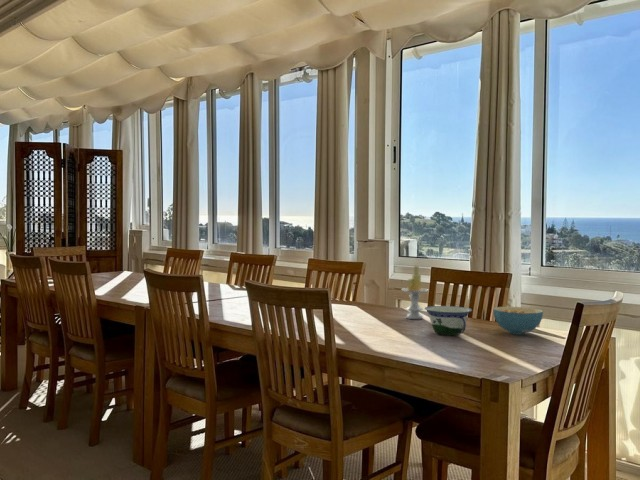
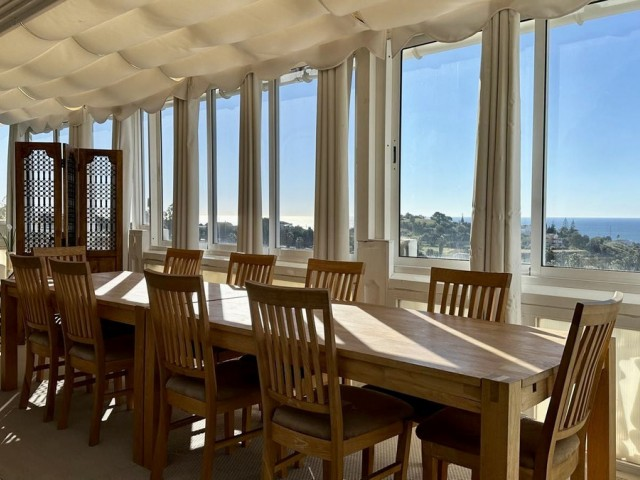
- candle [400,265,430,320]
- bowl [424,305,473,336]
- cereal bowl [492,306,544,336]
